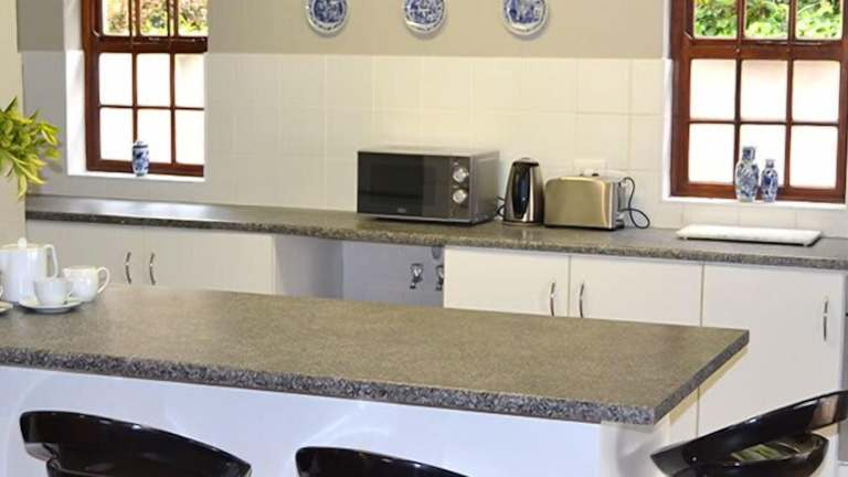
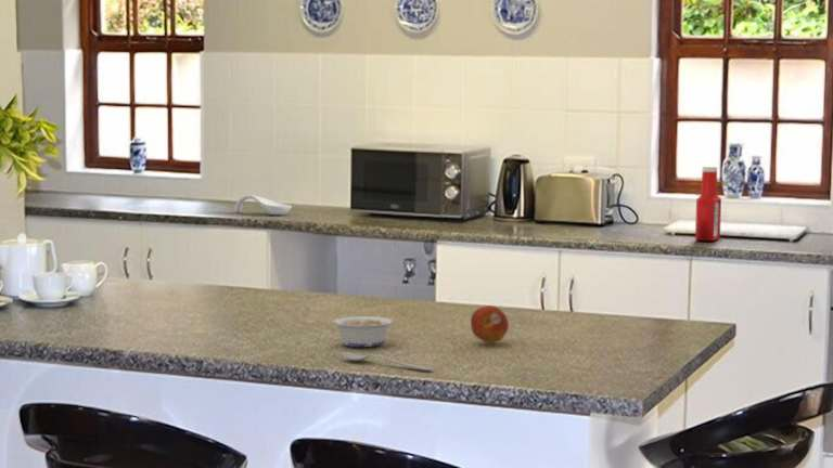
+ spoon [341,351,434,372]
+ legume [322,315,394,348]
+ spoon rest [233,194,293,216]
+ soap bottle [694,166,722,242]
+ fruit [470,304,510,344]
